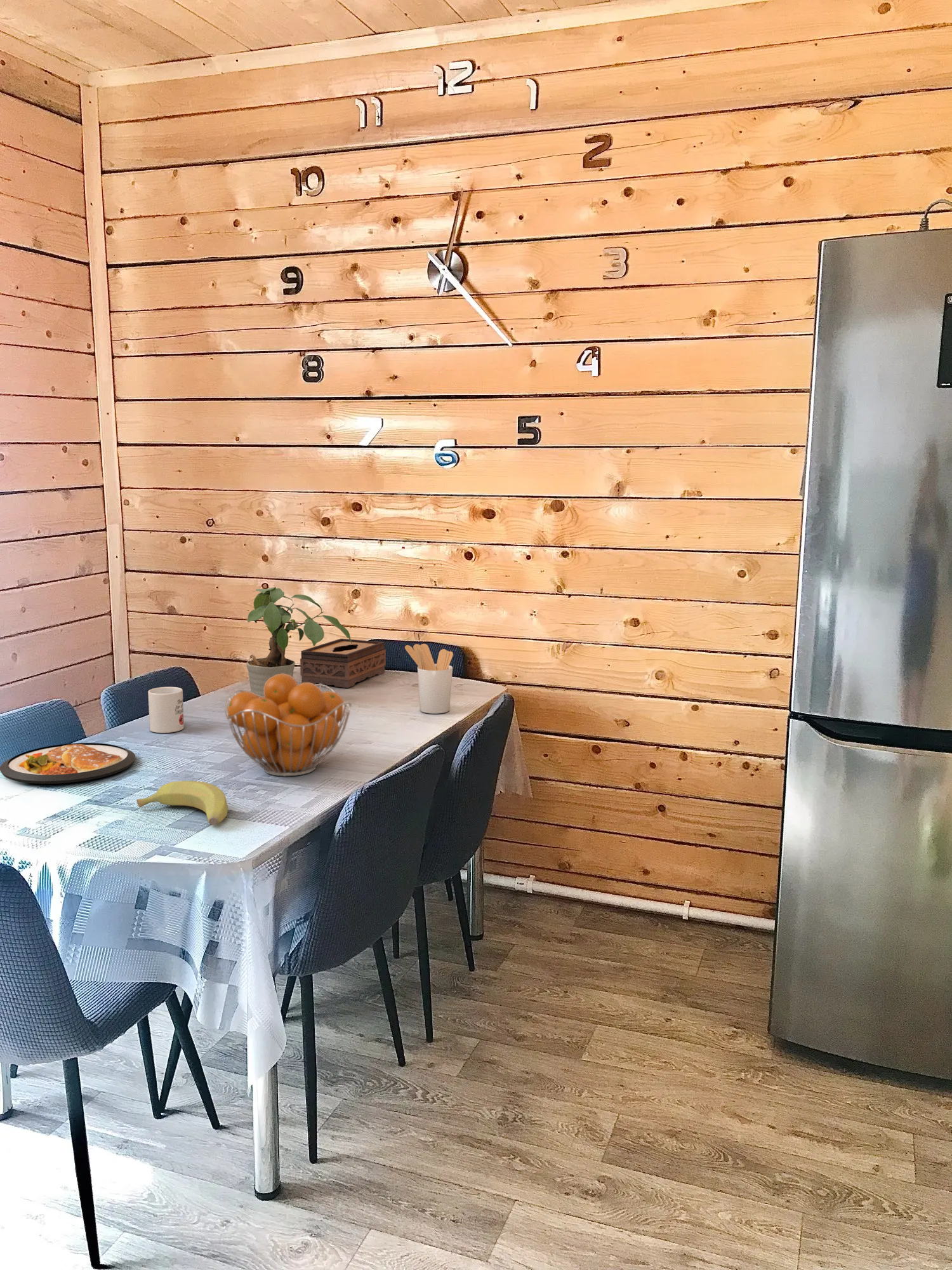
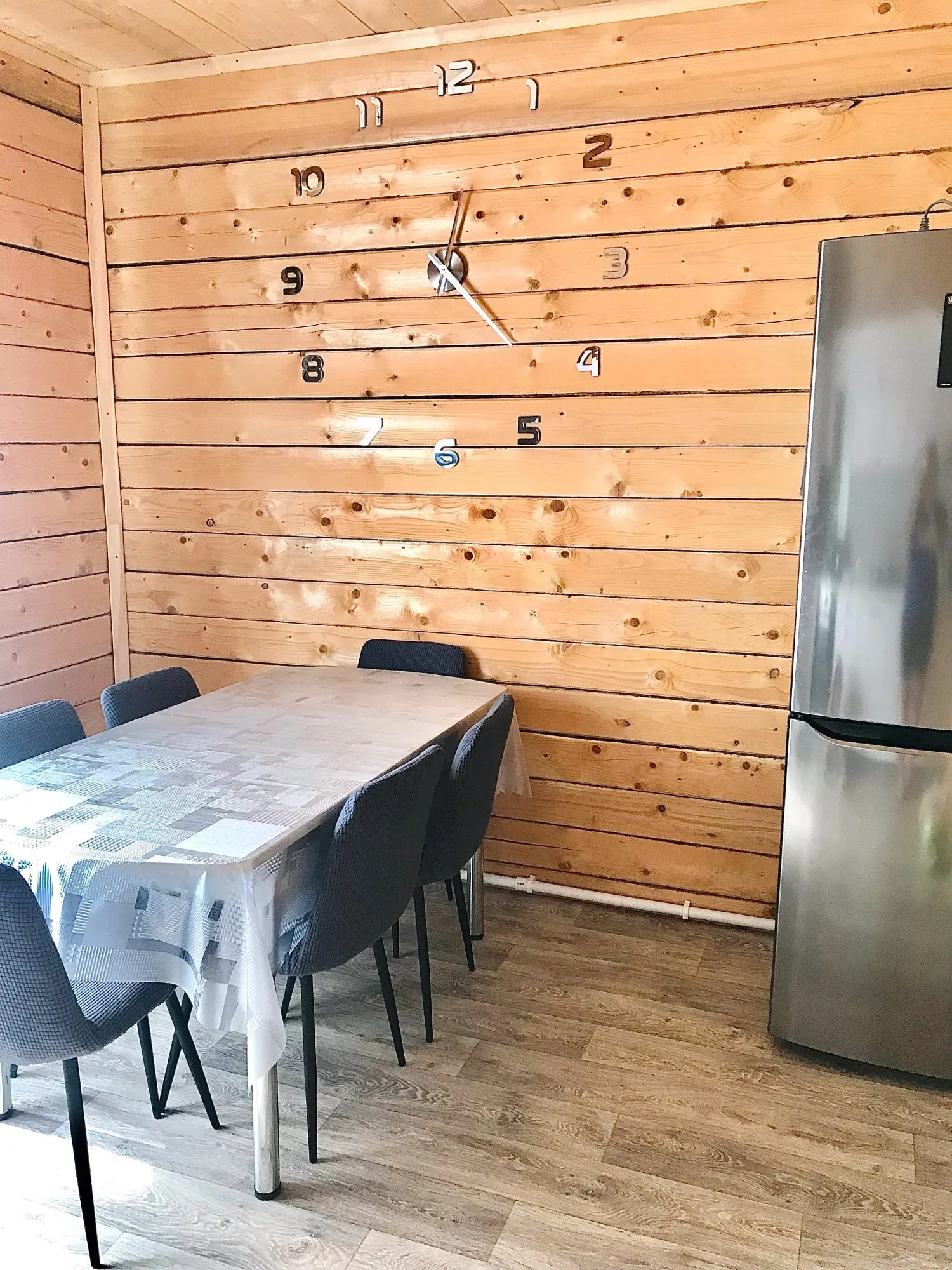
- utensil holder [404,643,454,714]
- tissue box [300,638,387,688]
- mug [147,686,185,733]
- potted plant [246,586,352,698]
- fruit basket [225,674,352,777]
- dish [0,742,136,784]
- banana [136,780,228,825]
